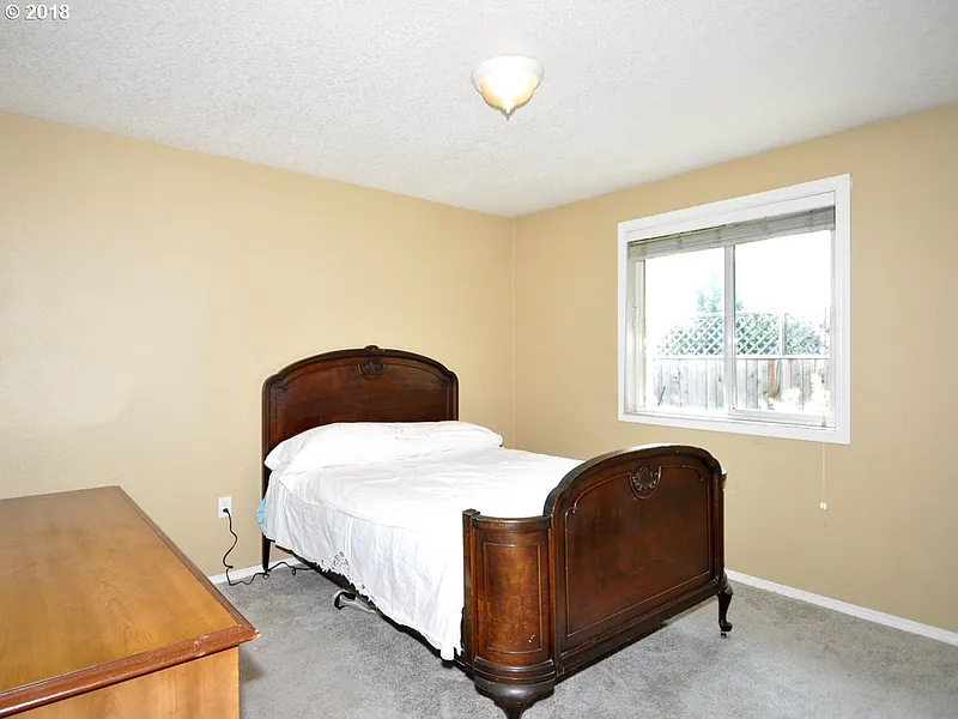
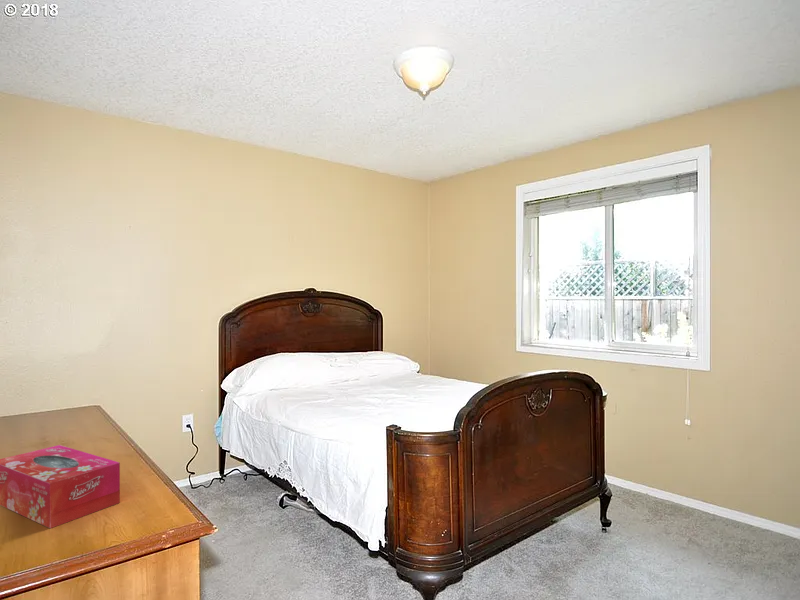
+ tissue box [0,444,121,529]
